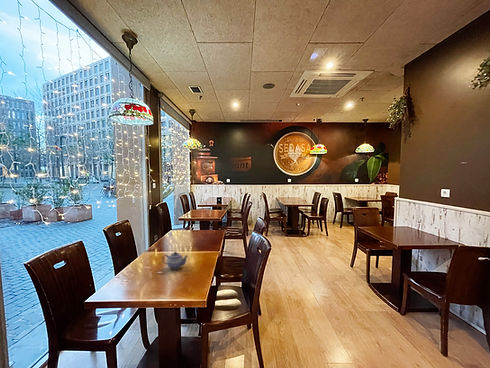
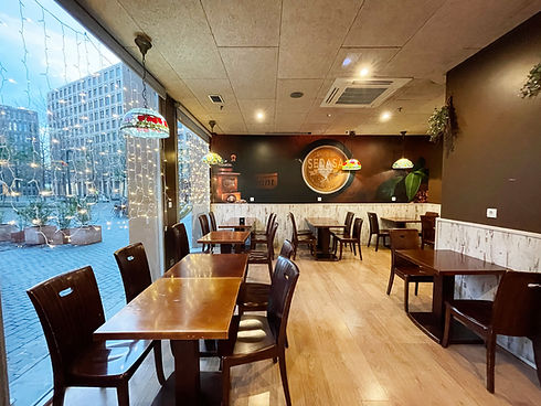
- teapot [161,251,189,270]
